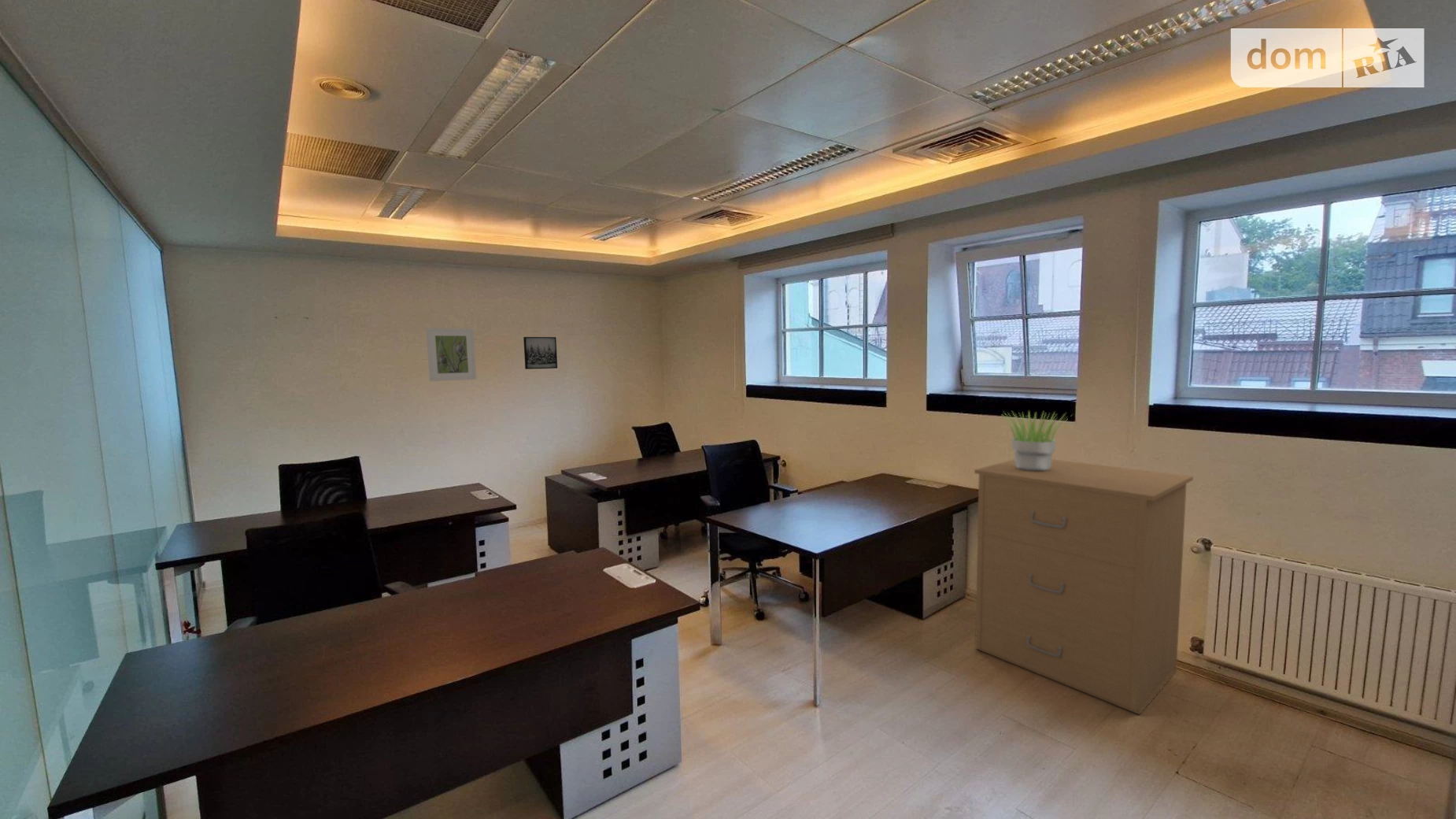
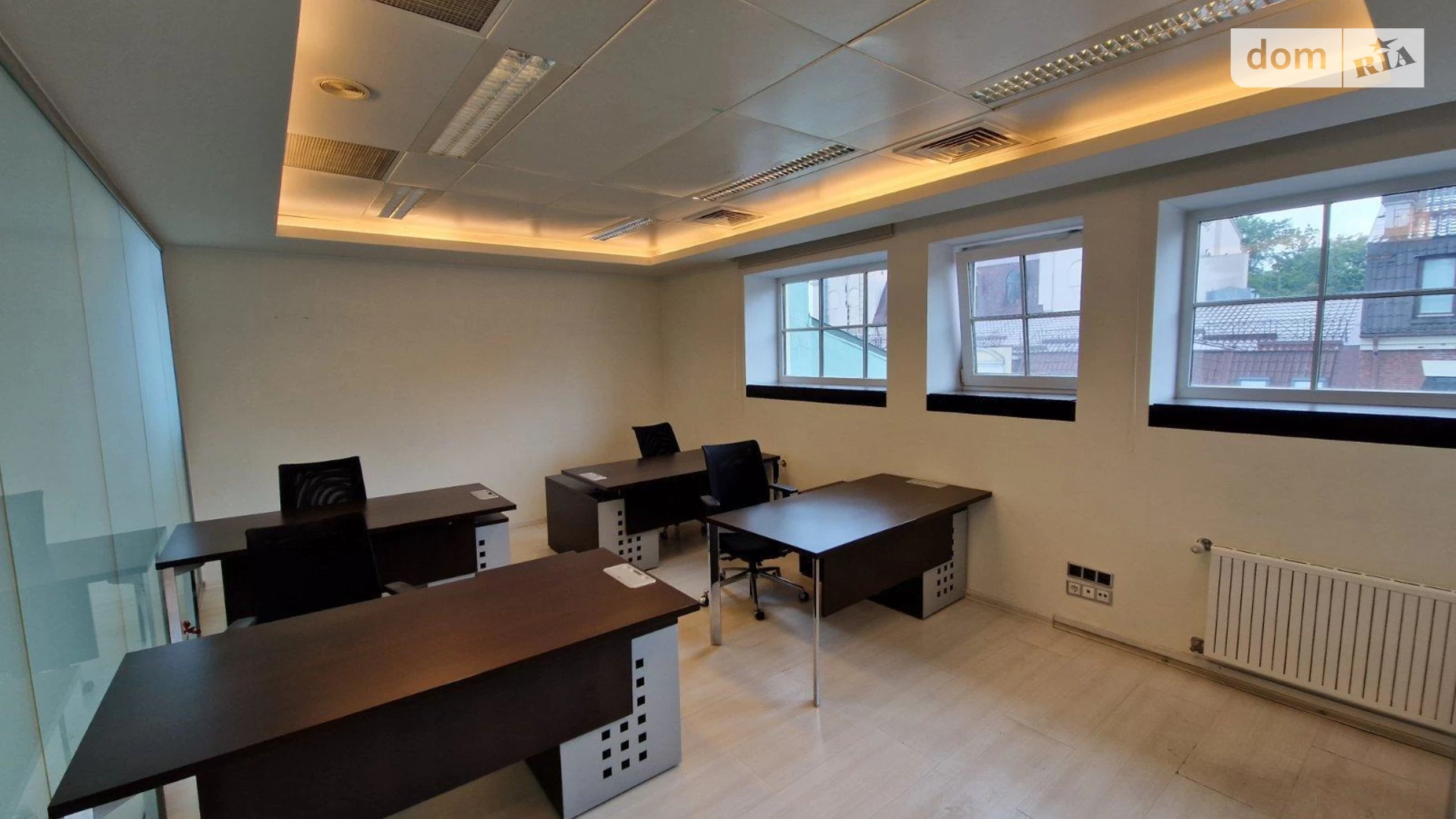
- wall art [523,336,558,370]
- filing cabinet [974,458,1194,715]
- potted plant [1002,410,1074,471]
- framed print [426,328,477,382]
